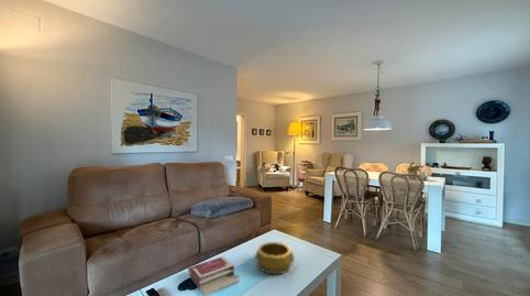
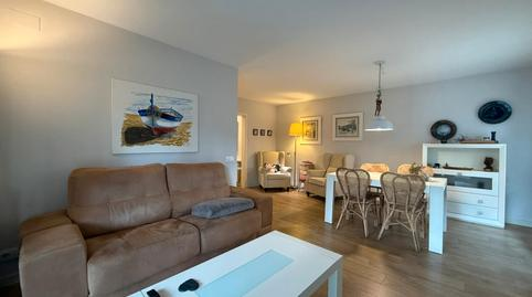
- decorative bowl [254,241,296,275]
- book [187,255,240,296]
